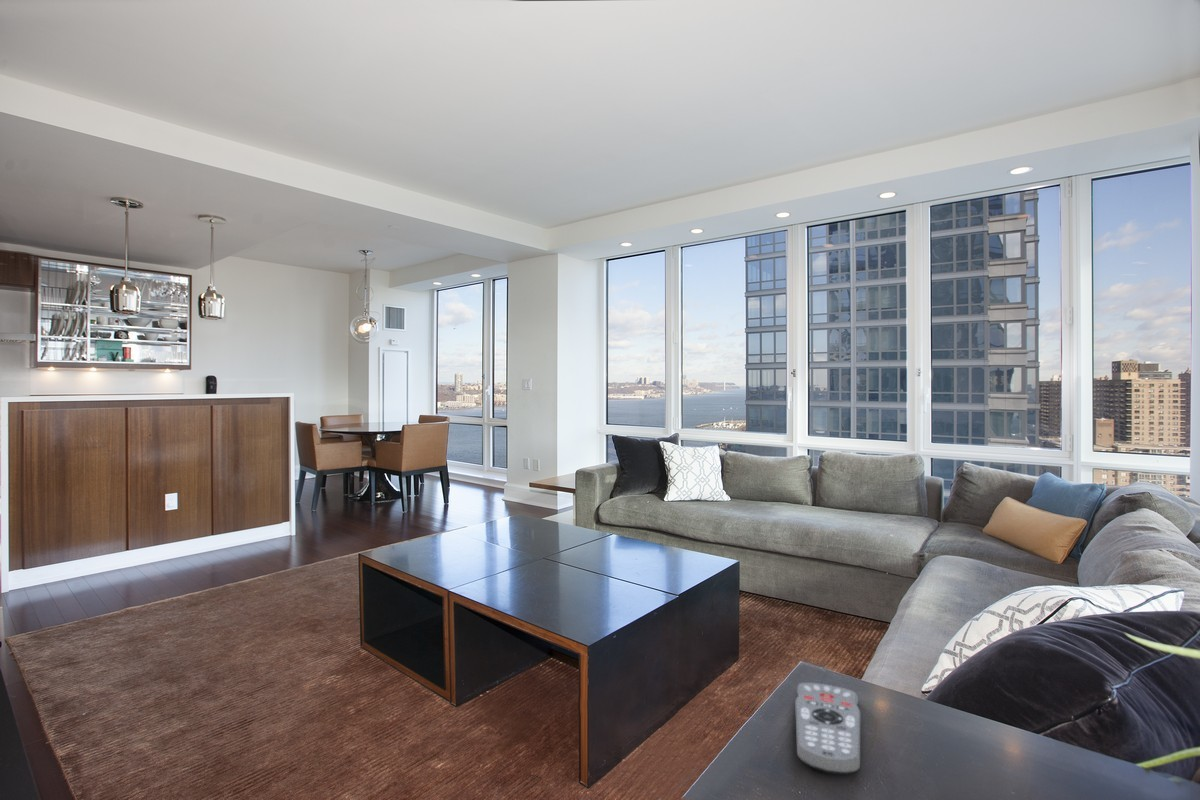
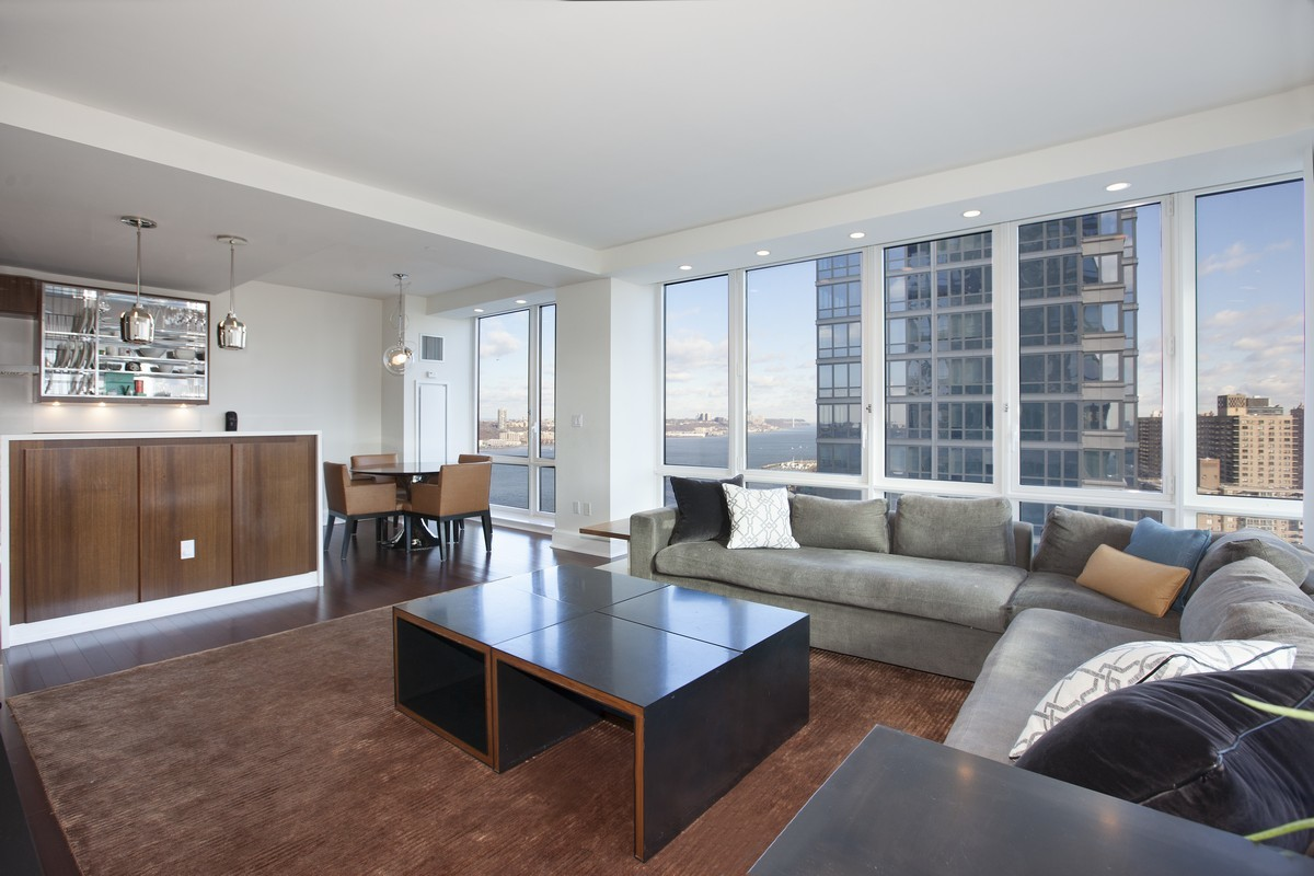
- remote control [794,682,861,776]
